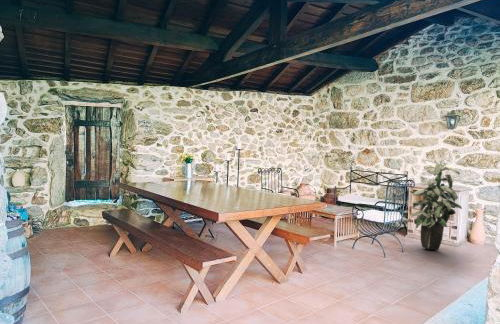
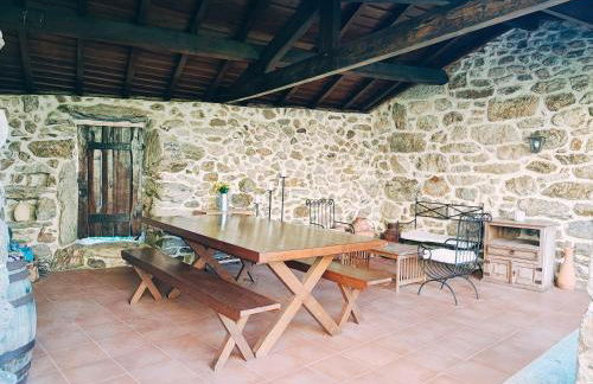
- indoor plant [409,158,463,251]
